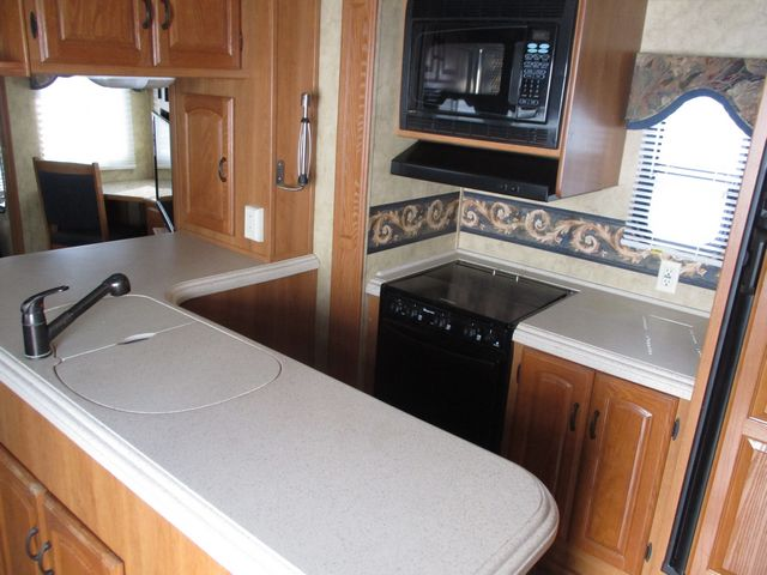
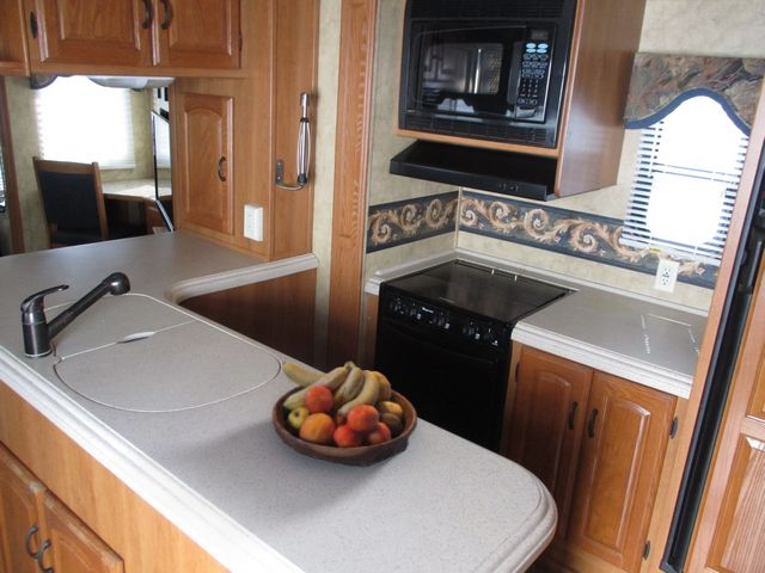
+ fruit bowl [271,359,418,468]
